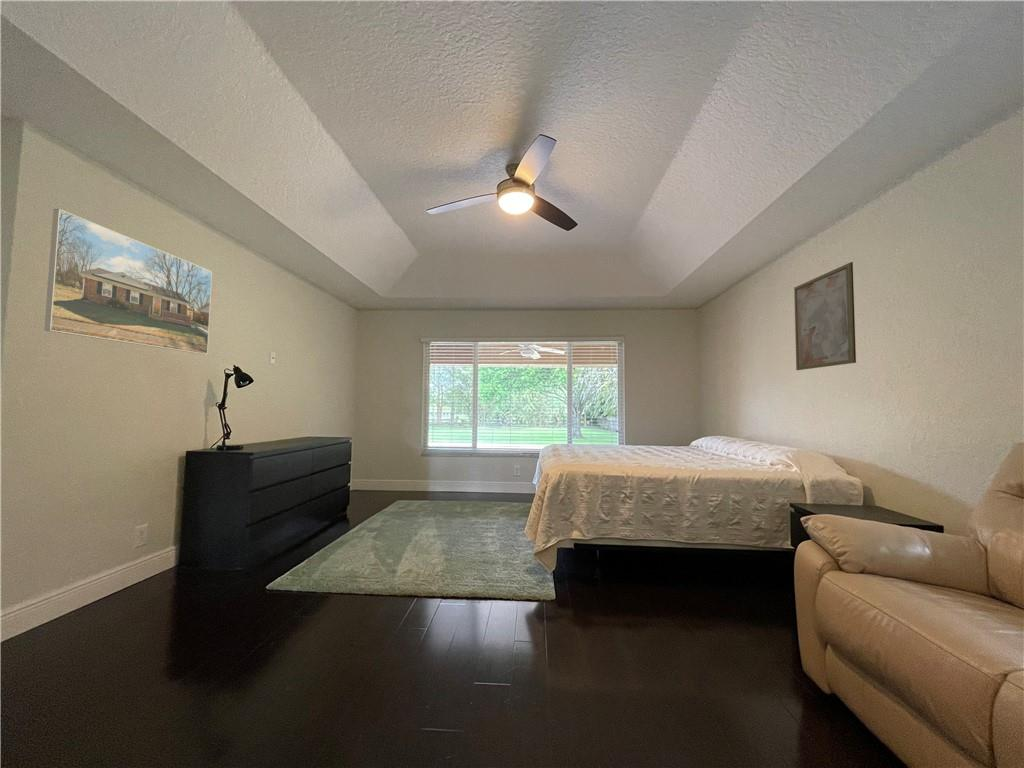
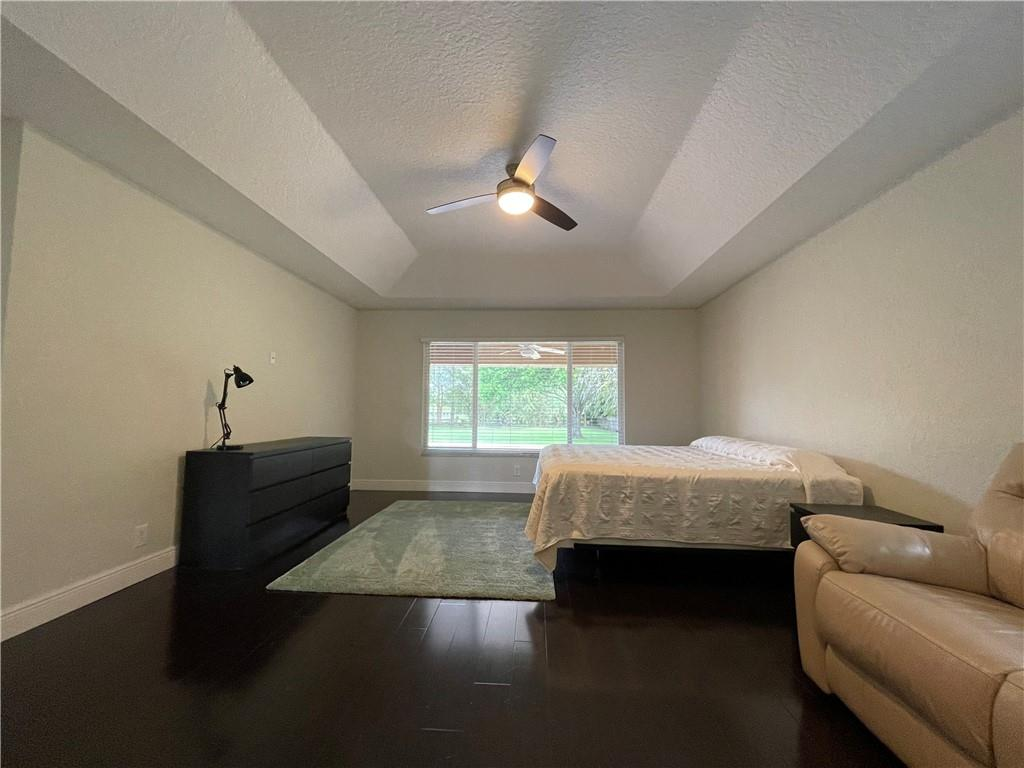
- wall art [793,261,857,371]
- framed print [43,208,213,355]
